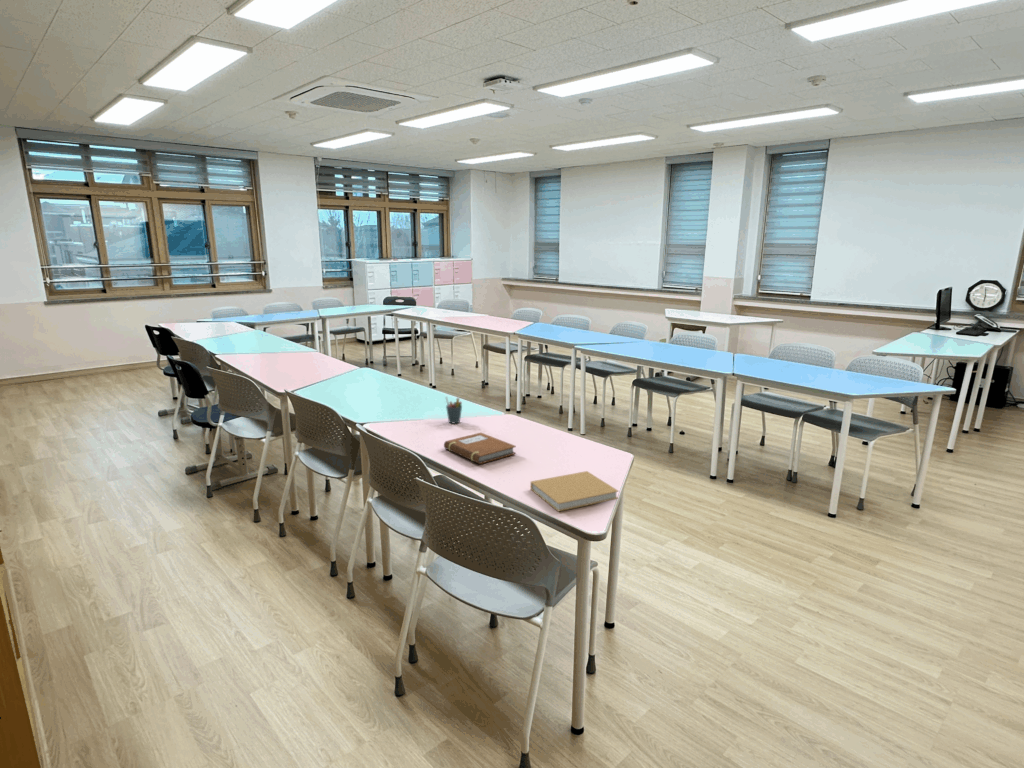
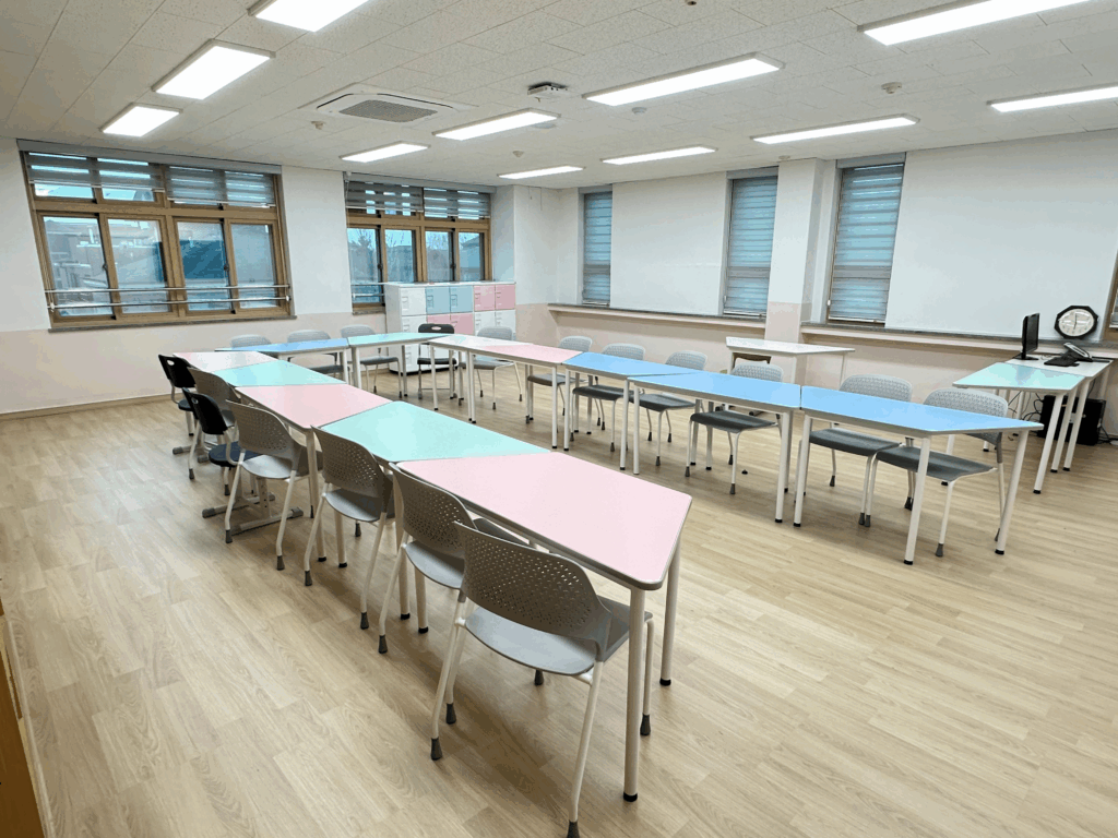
- pen holder [444,395,463,424]
- book [530,470,620,513]
- notebook [443,432,517,465]
